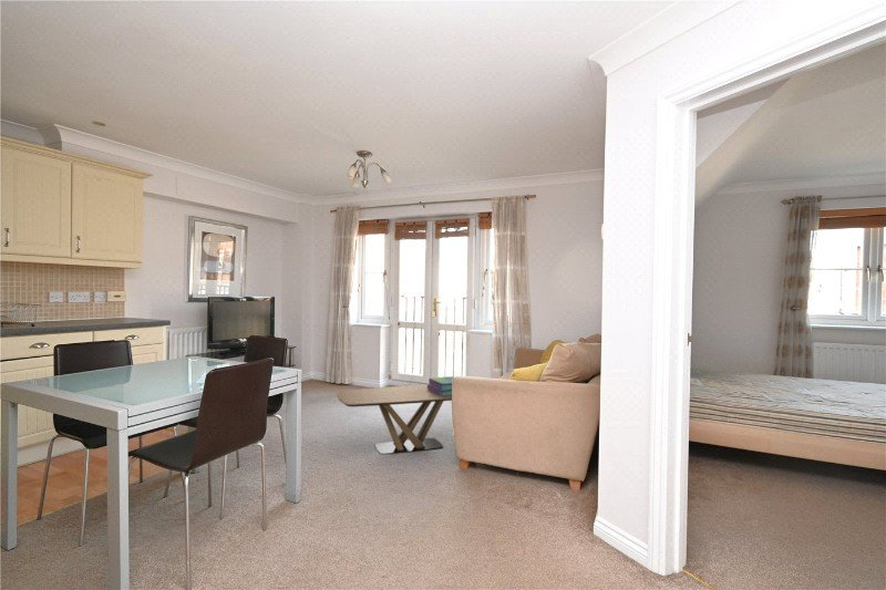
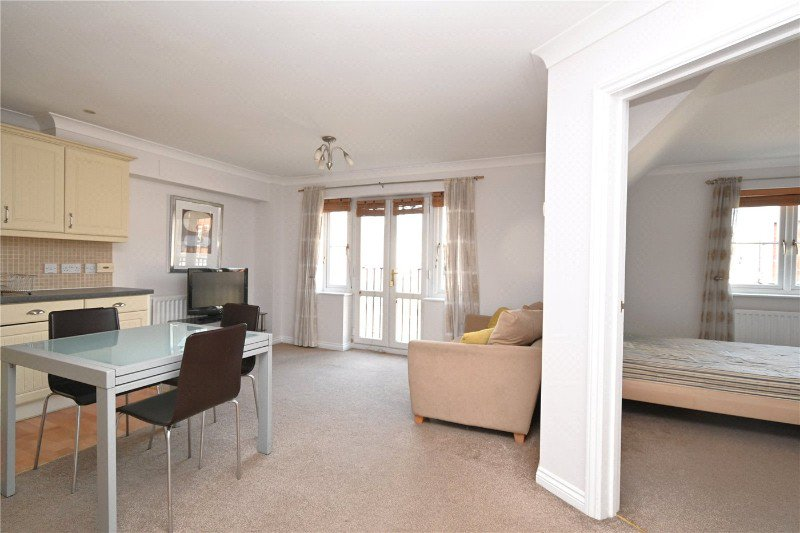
- stack of books [426,375,455,395]
- coffee table [336,384,453,455]
